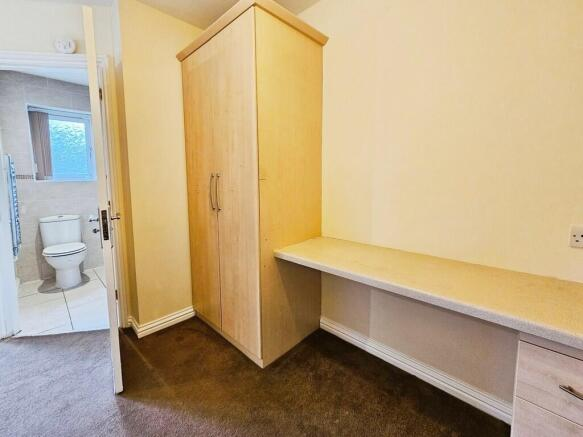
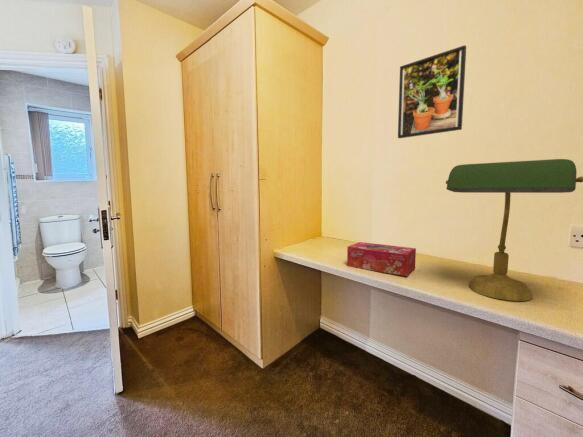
+ tissue box [346,241,417,277]
+ desk lamp [445,158,583,302]
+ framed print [397,44,467,139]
